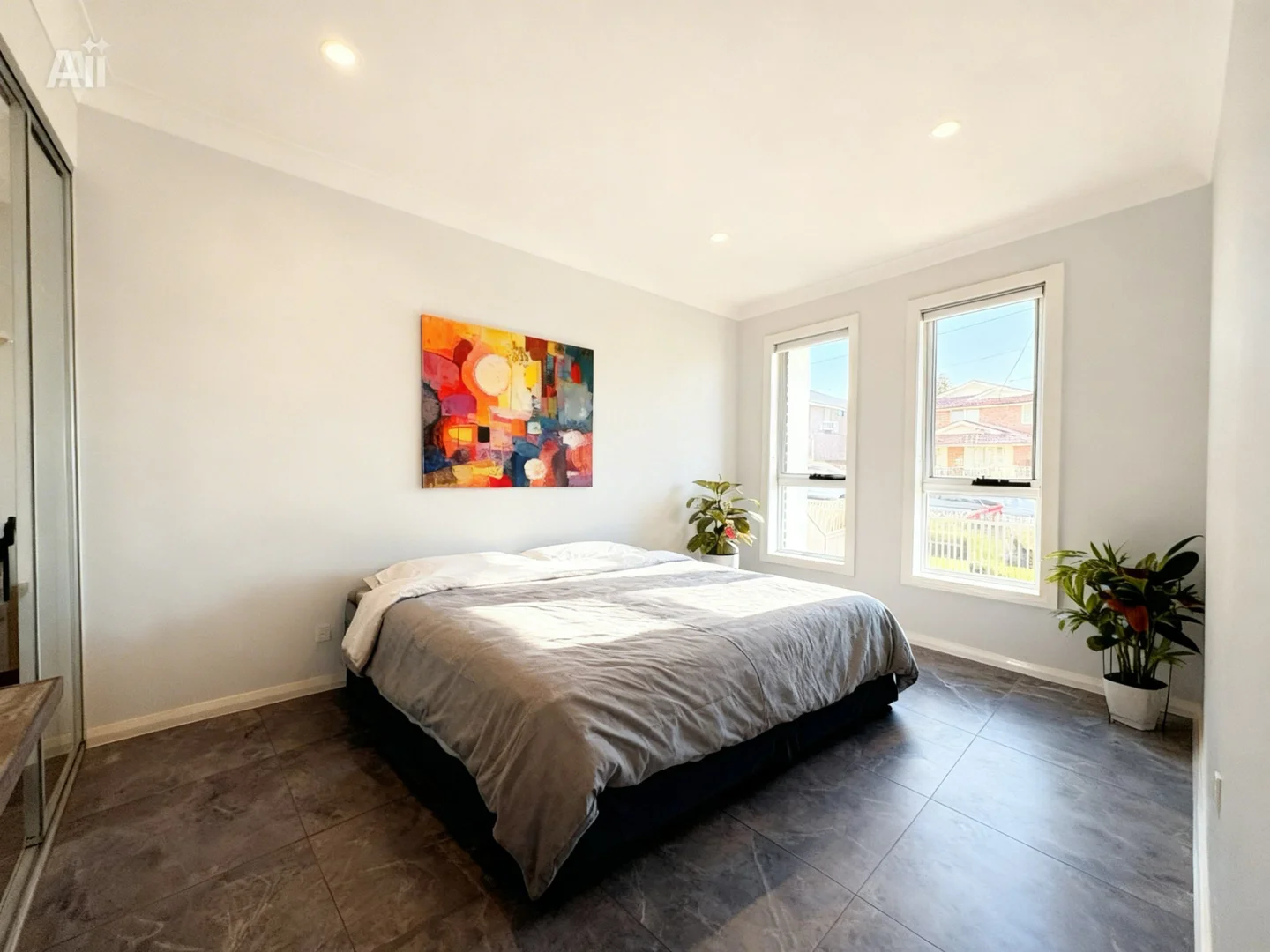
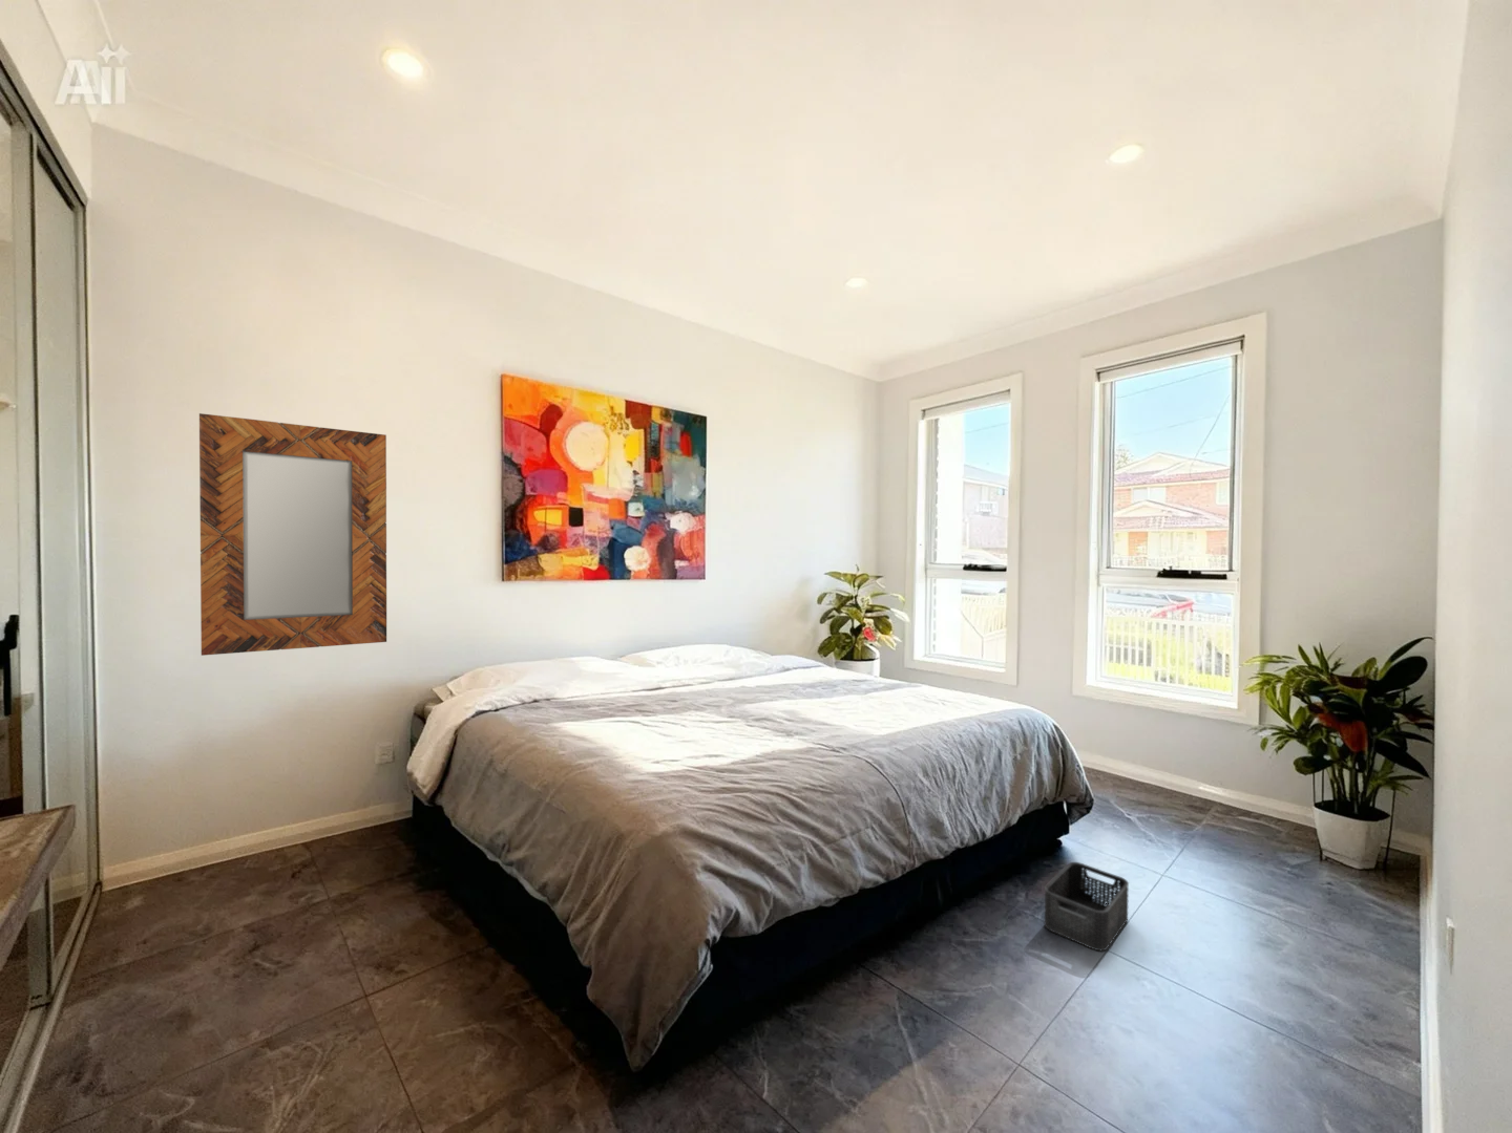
+ storage bin [1044,862,1130,952]
+ home mirror [199,412,387,657]
